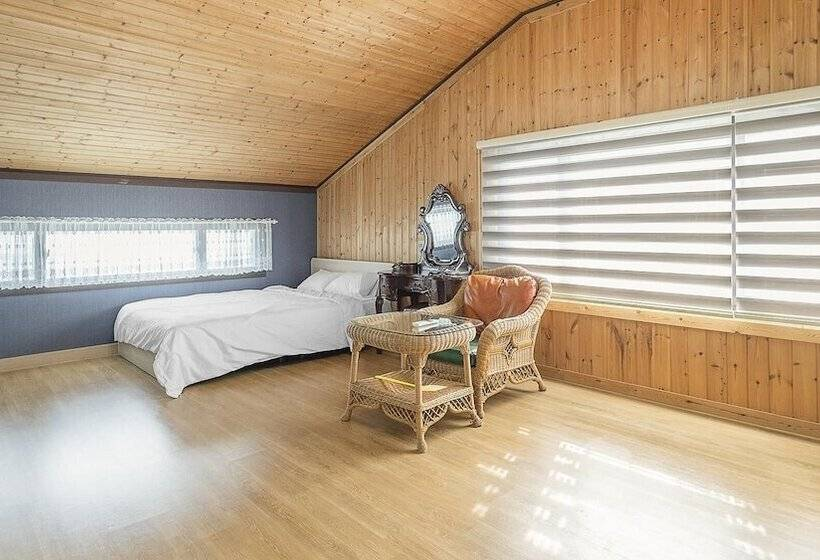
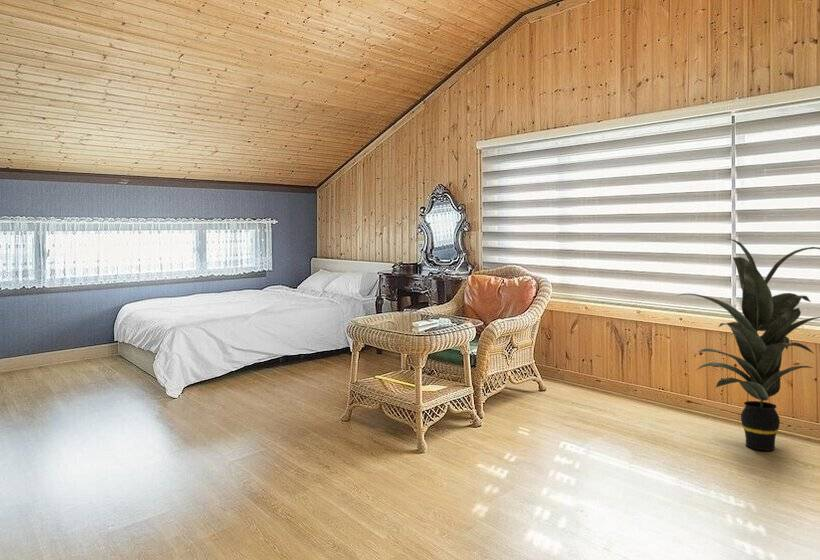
+ indoor plant [675,238,820,451]
